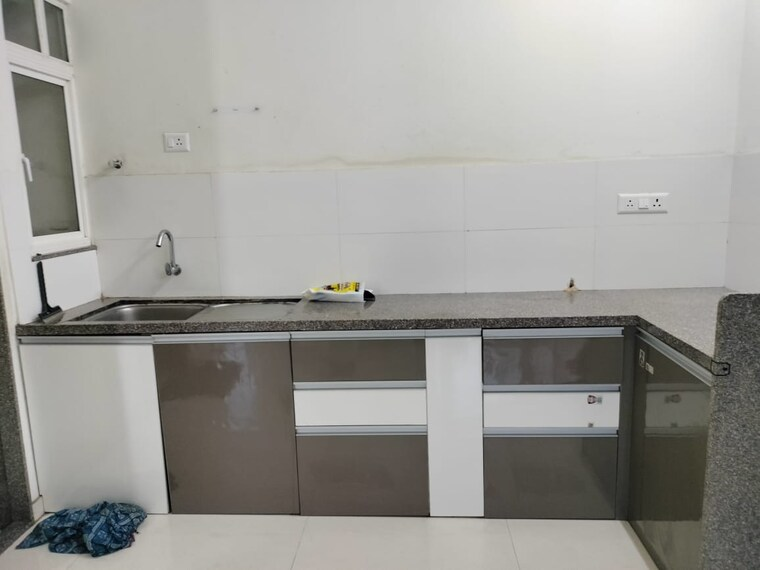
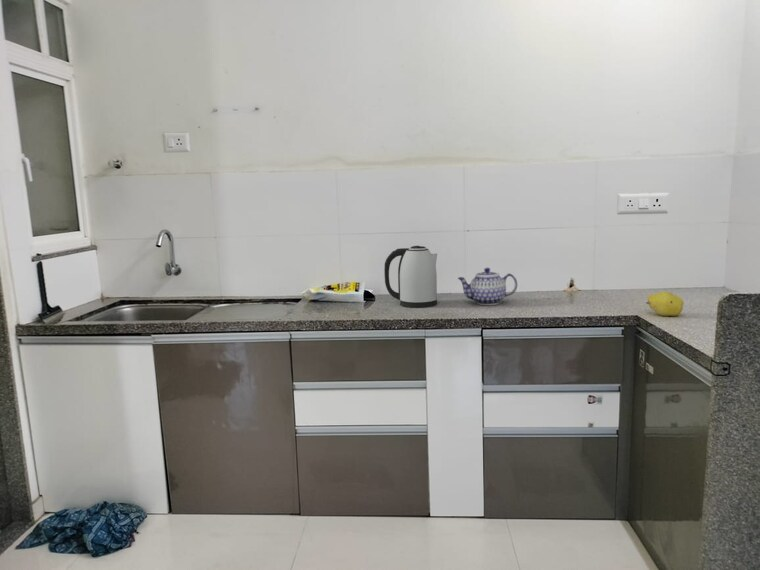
+ kettle [383,245,438,308]
+ teapot [457,267,518,306]
+ fruit [645,291,685,317]
